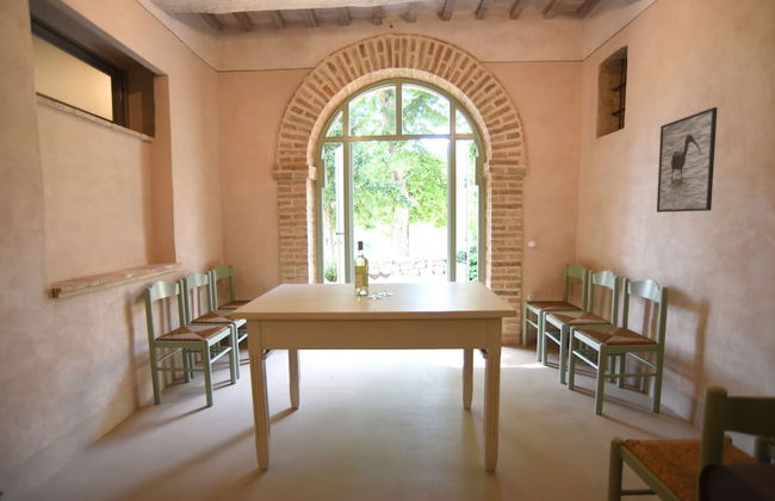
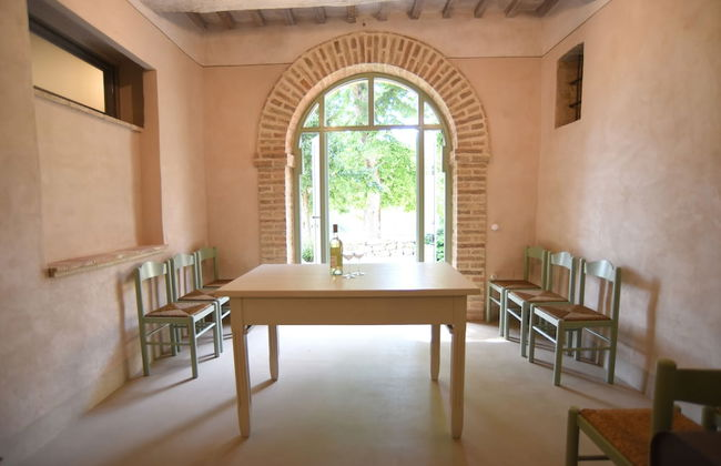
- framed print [656,106,719,214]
